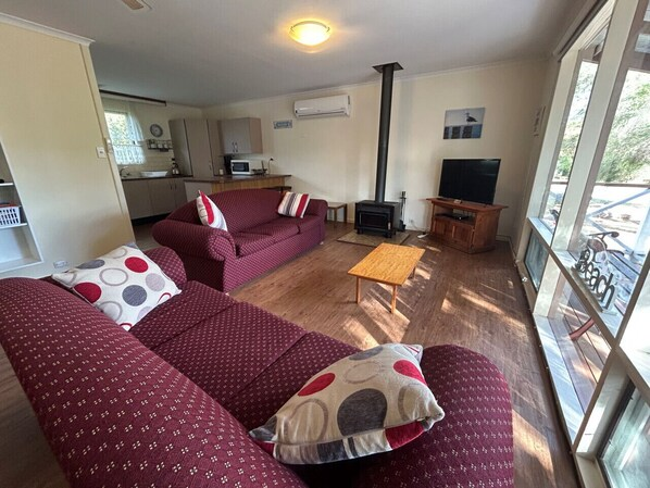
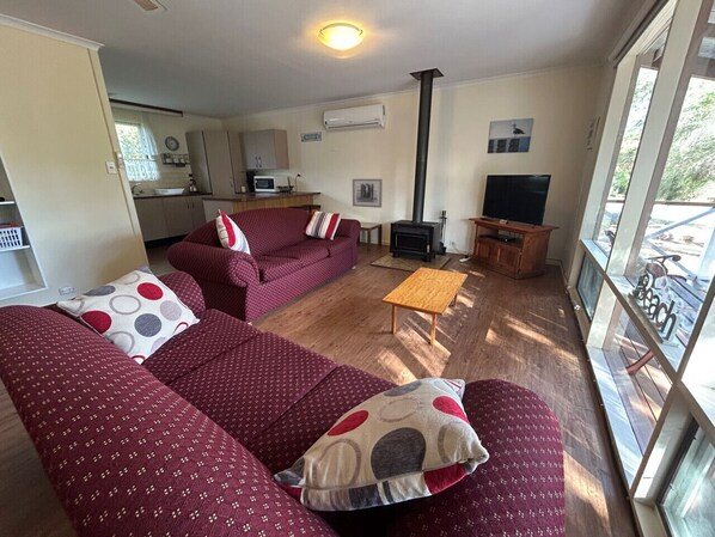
+ wall art [352,178,384,209]
